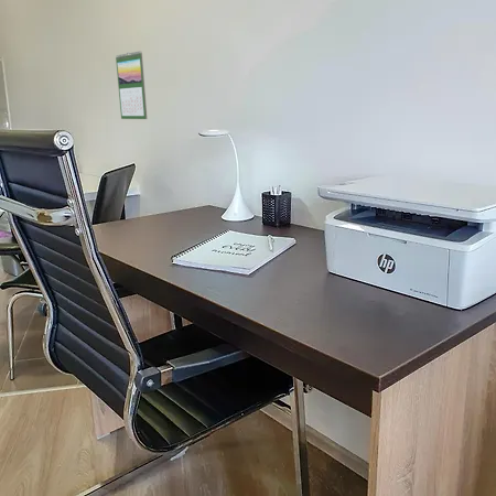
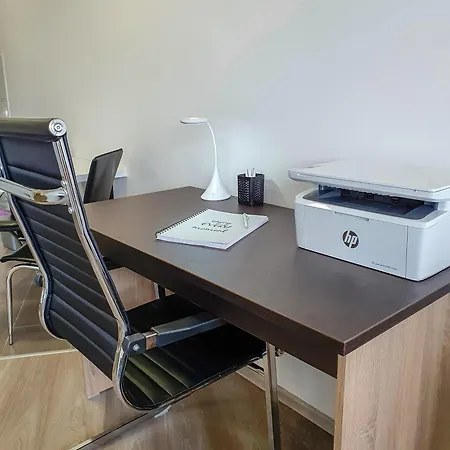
- calendar [115,50,148,120]
